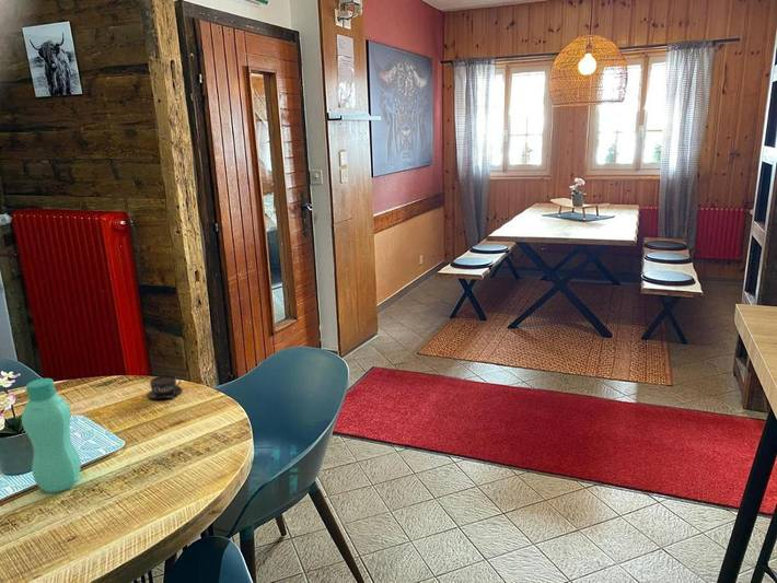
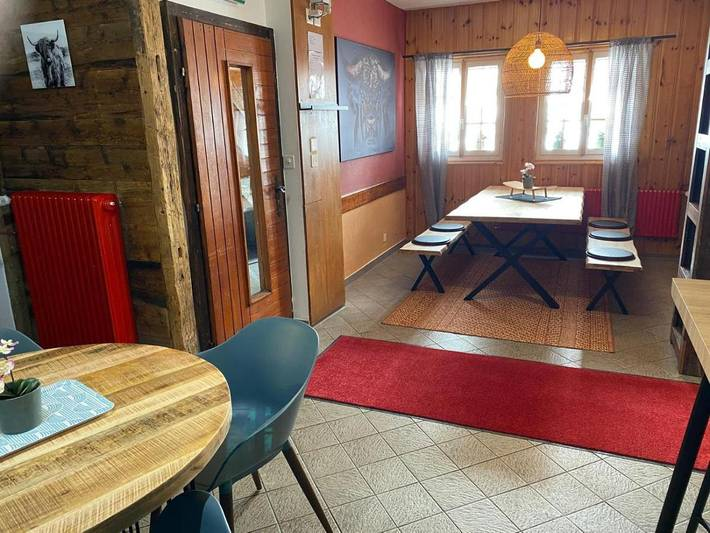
- teacup [147,374,183,400]
- bottle [21,377,82,493]
